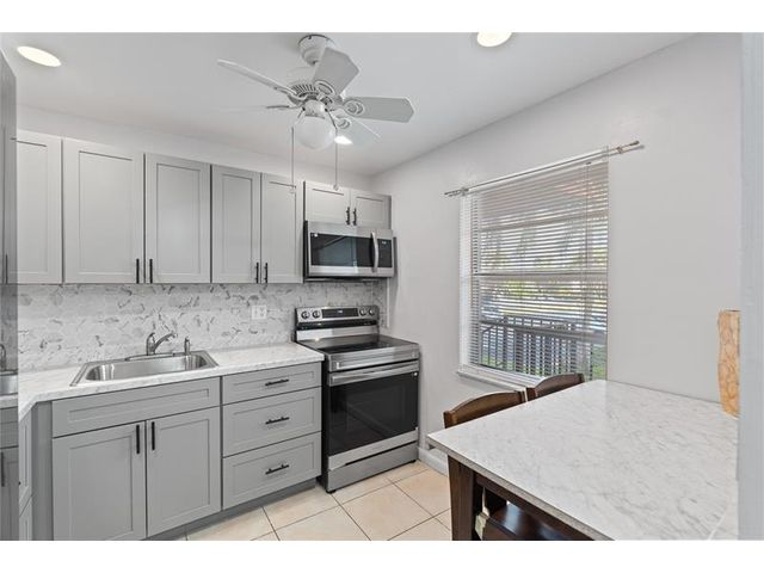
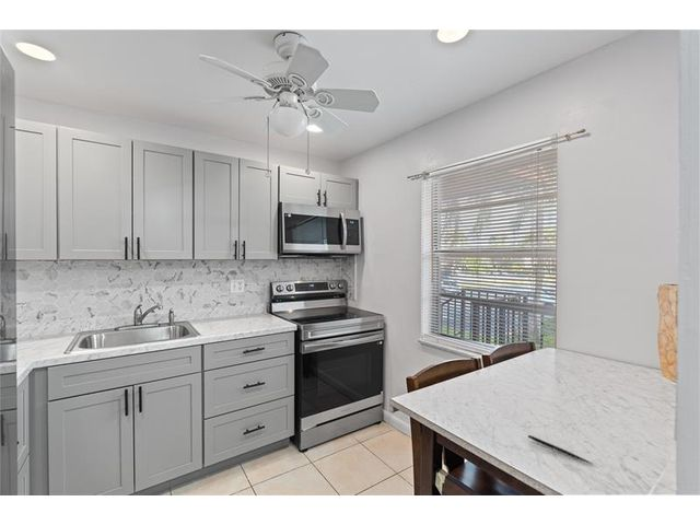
+ pen [527,434,593,465]
